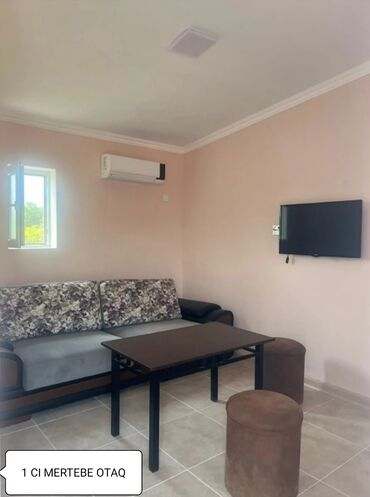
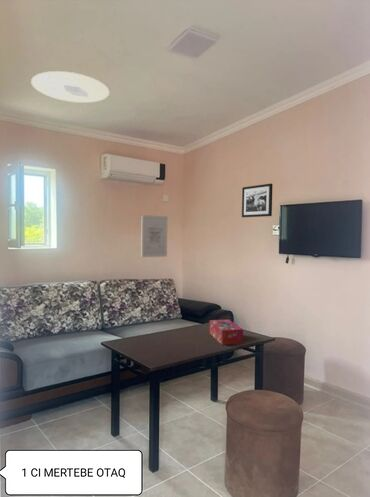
+ wall art [140,214,168,258]
+ tissue box [209,319,244,346]
+ picture frame [241,183,273,218]
+ ceiling light [30,70,110,104]
